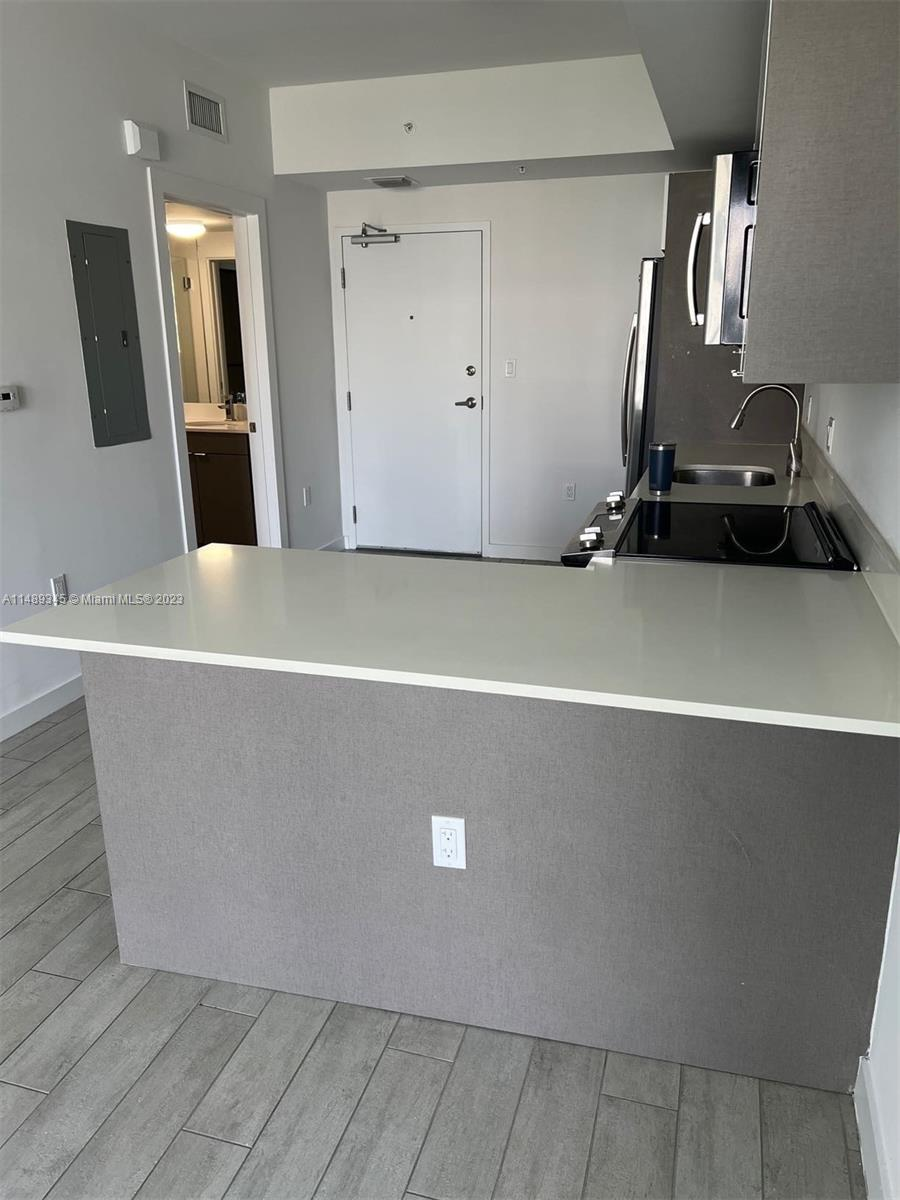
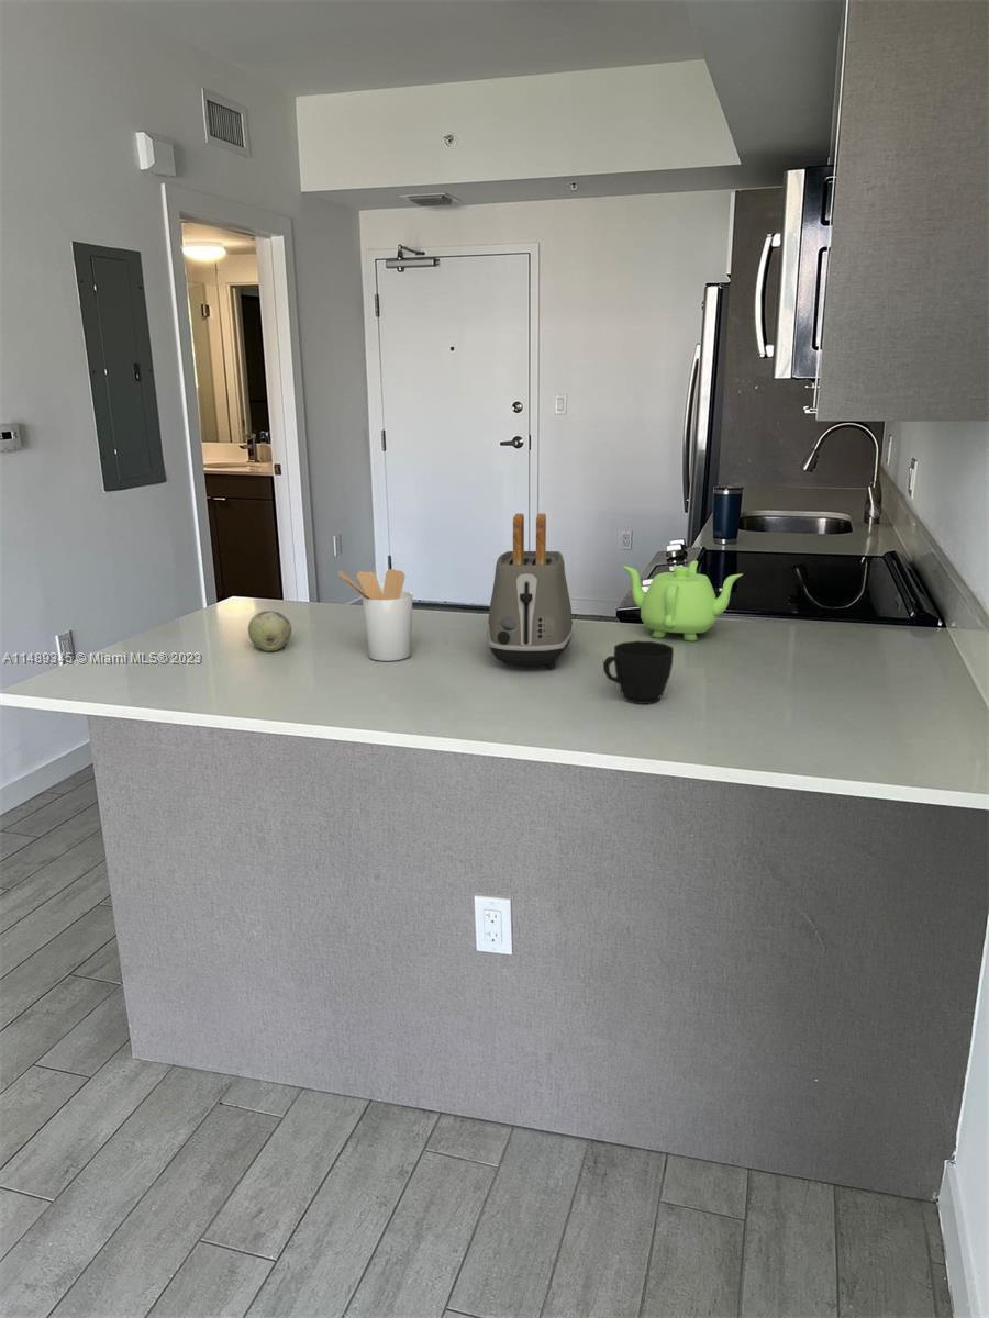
+ utensil holder [337,568,413,662]
+ teapot [622,559,743,641]
+ cup [602,640,675,705]
+ toaster [486,512,575,670]
+ fruit [247,610,292,652]
